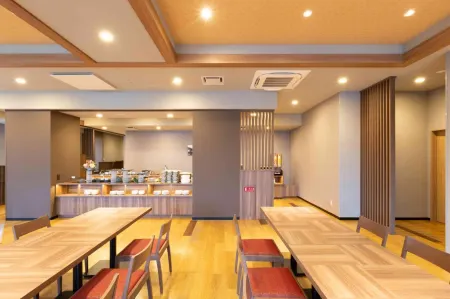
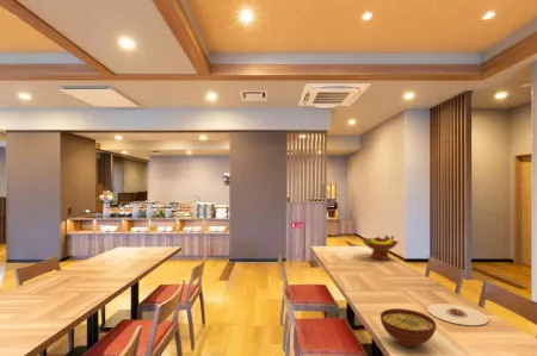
+ fruit bowl [362,235,400,261]
+ bowl [379,307,437,348]
+ plate [426,302,489,326]
